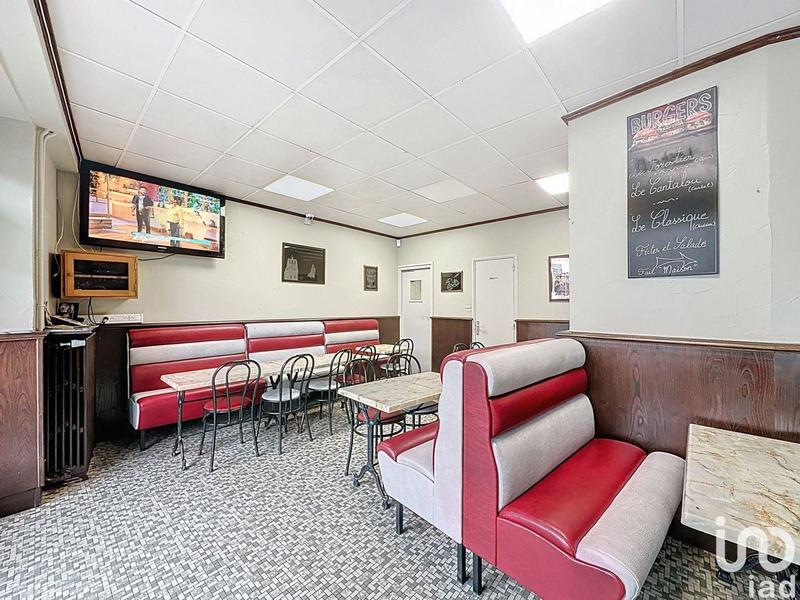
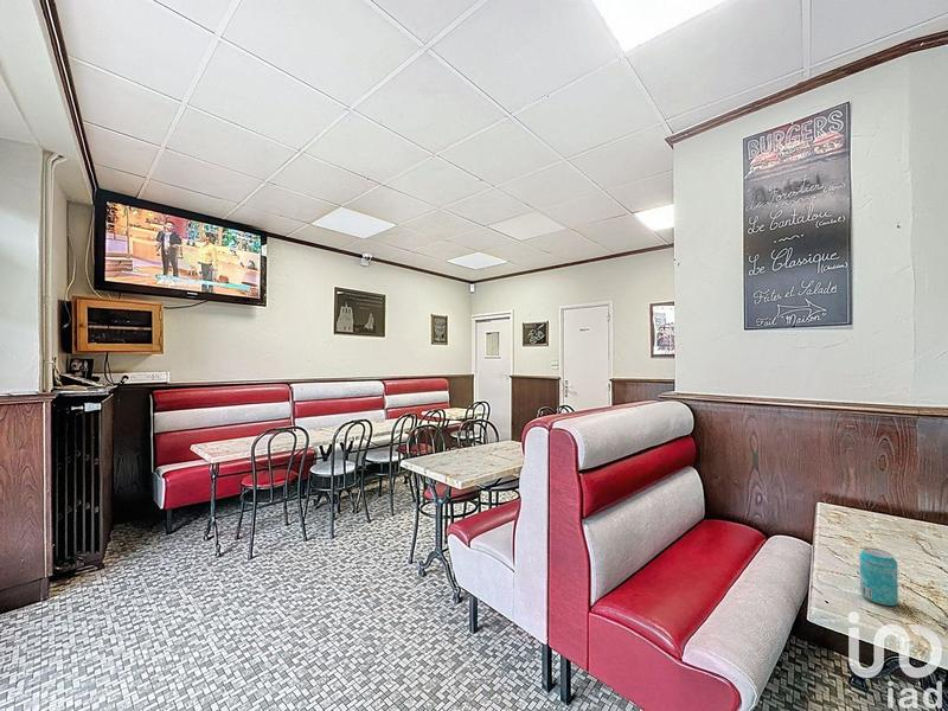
+ beverage can [859,546,899,607]
